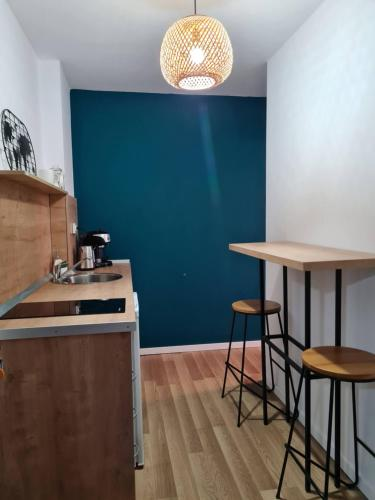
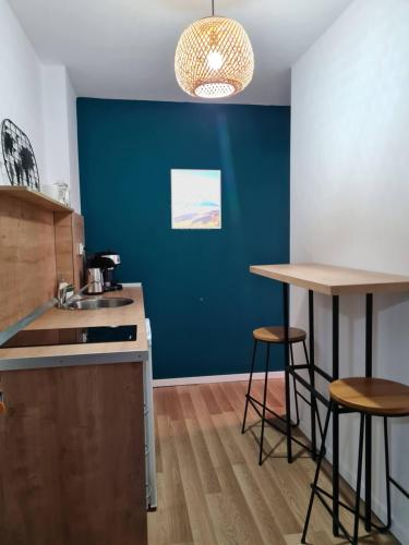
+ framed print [170,168,221,230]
